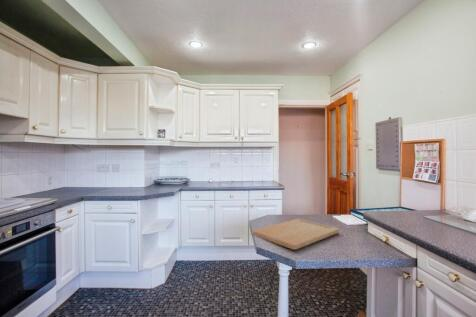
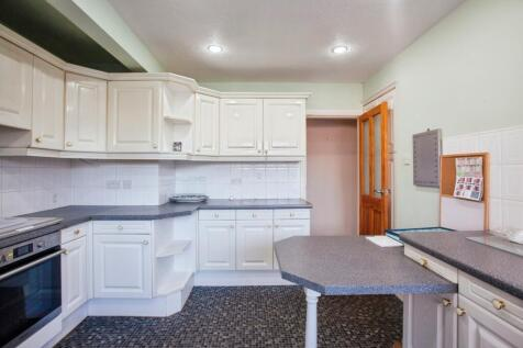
- cutting board [252,218,340,251]
